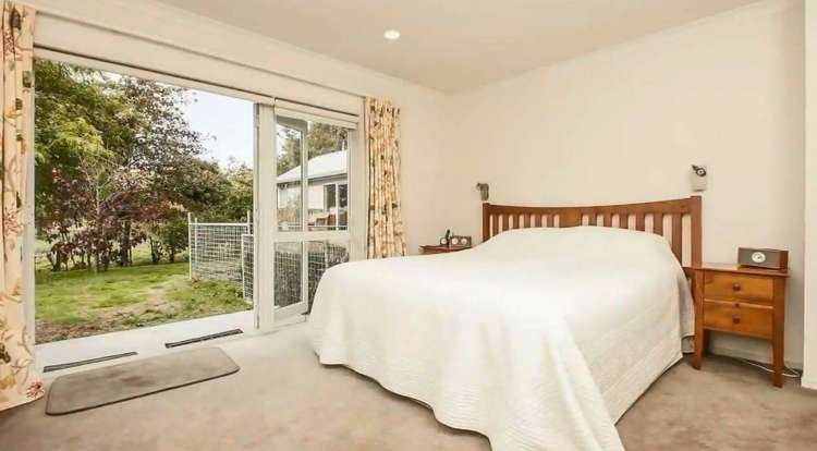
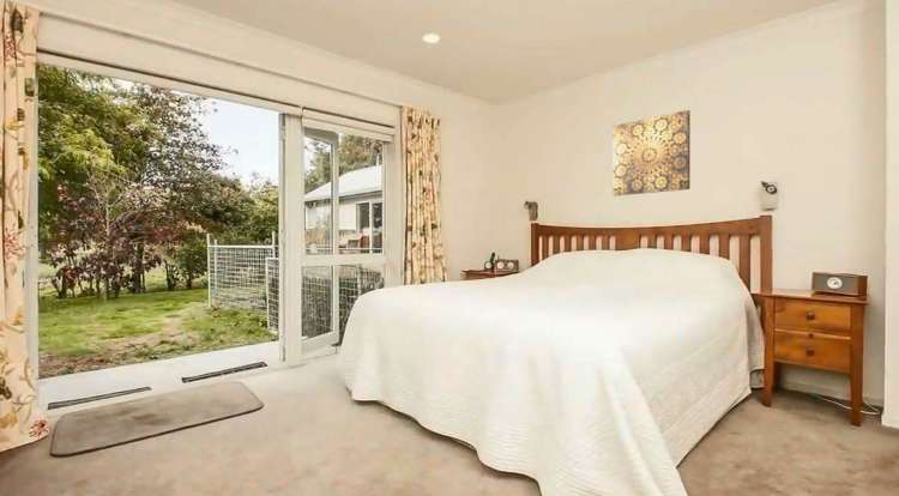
+ wall art [611,109,692,196]
